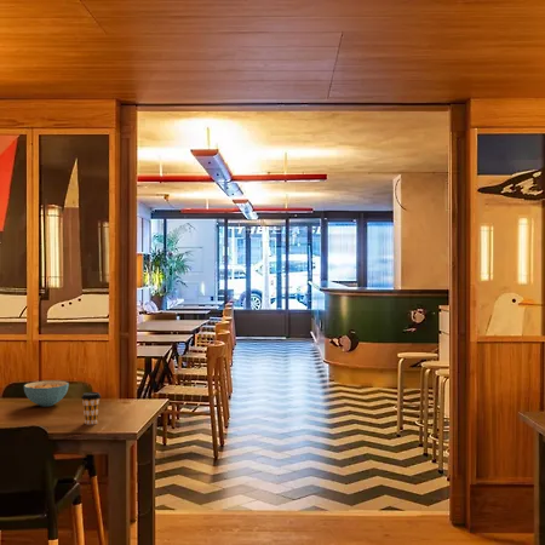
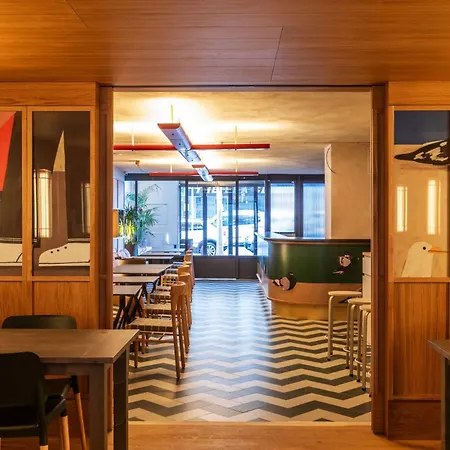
- coffee cup [80,391,102,425]
- cereal bowl [23,379,70,407]
